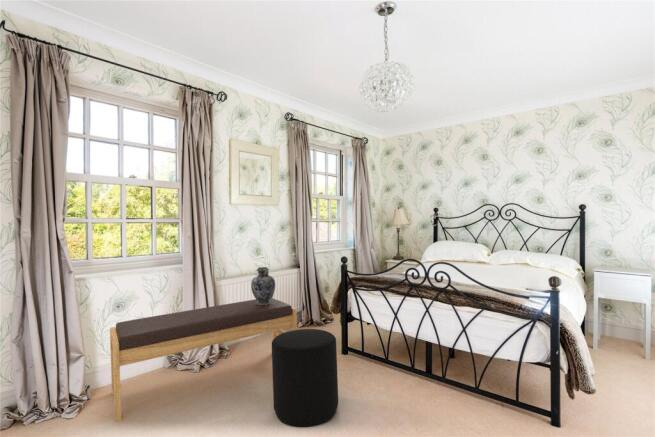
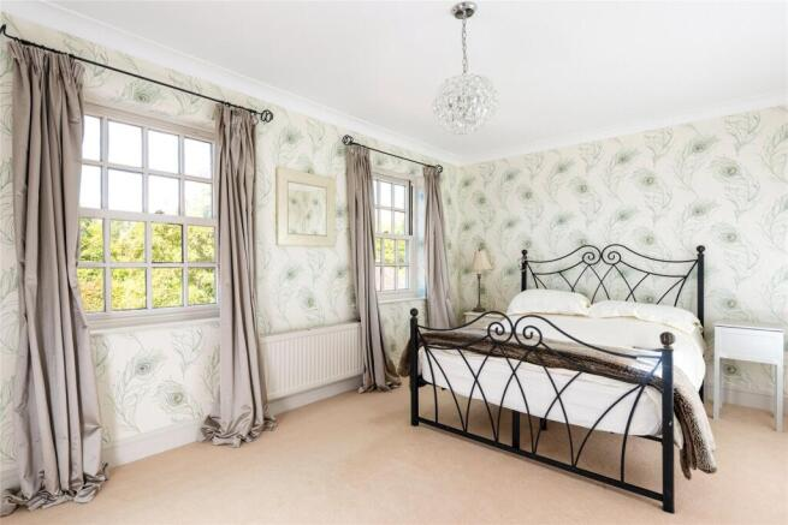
- bench [109,297,298,422]
- stool [271,328,339,428]
- decorative vase [250,266,276,305]
